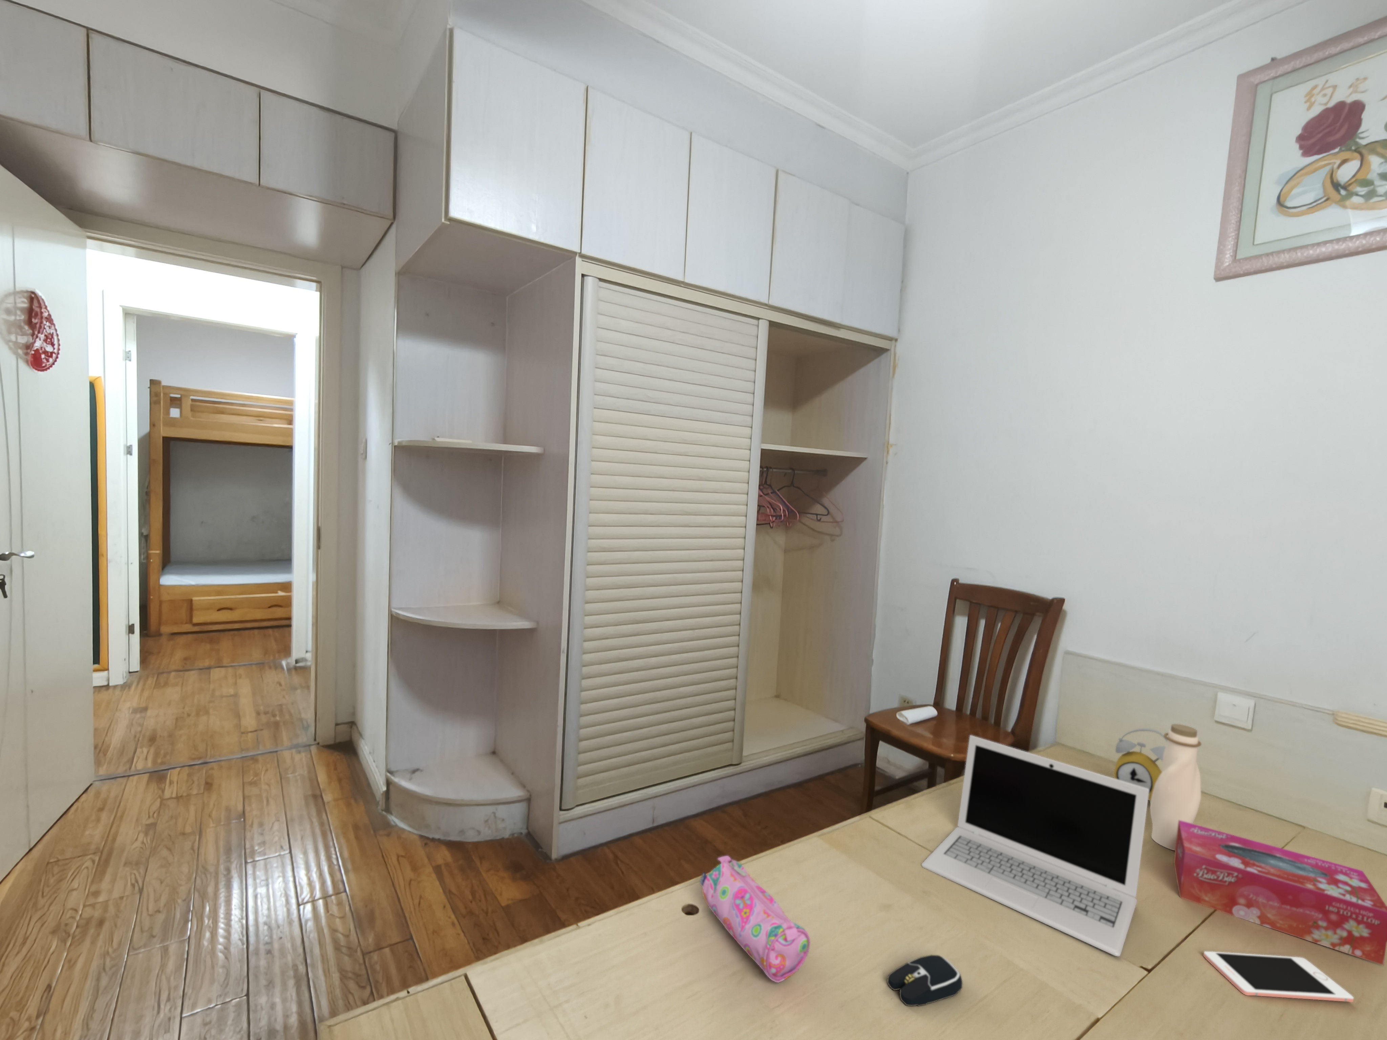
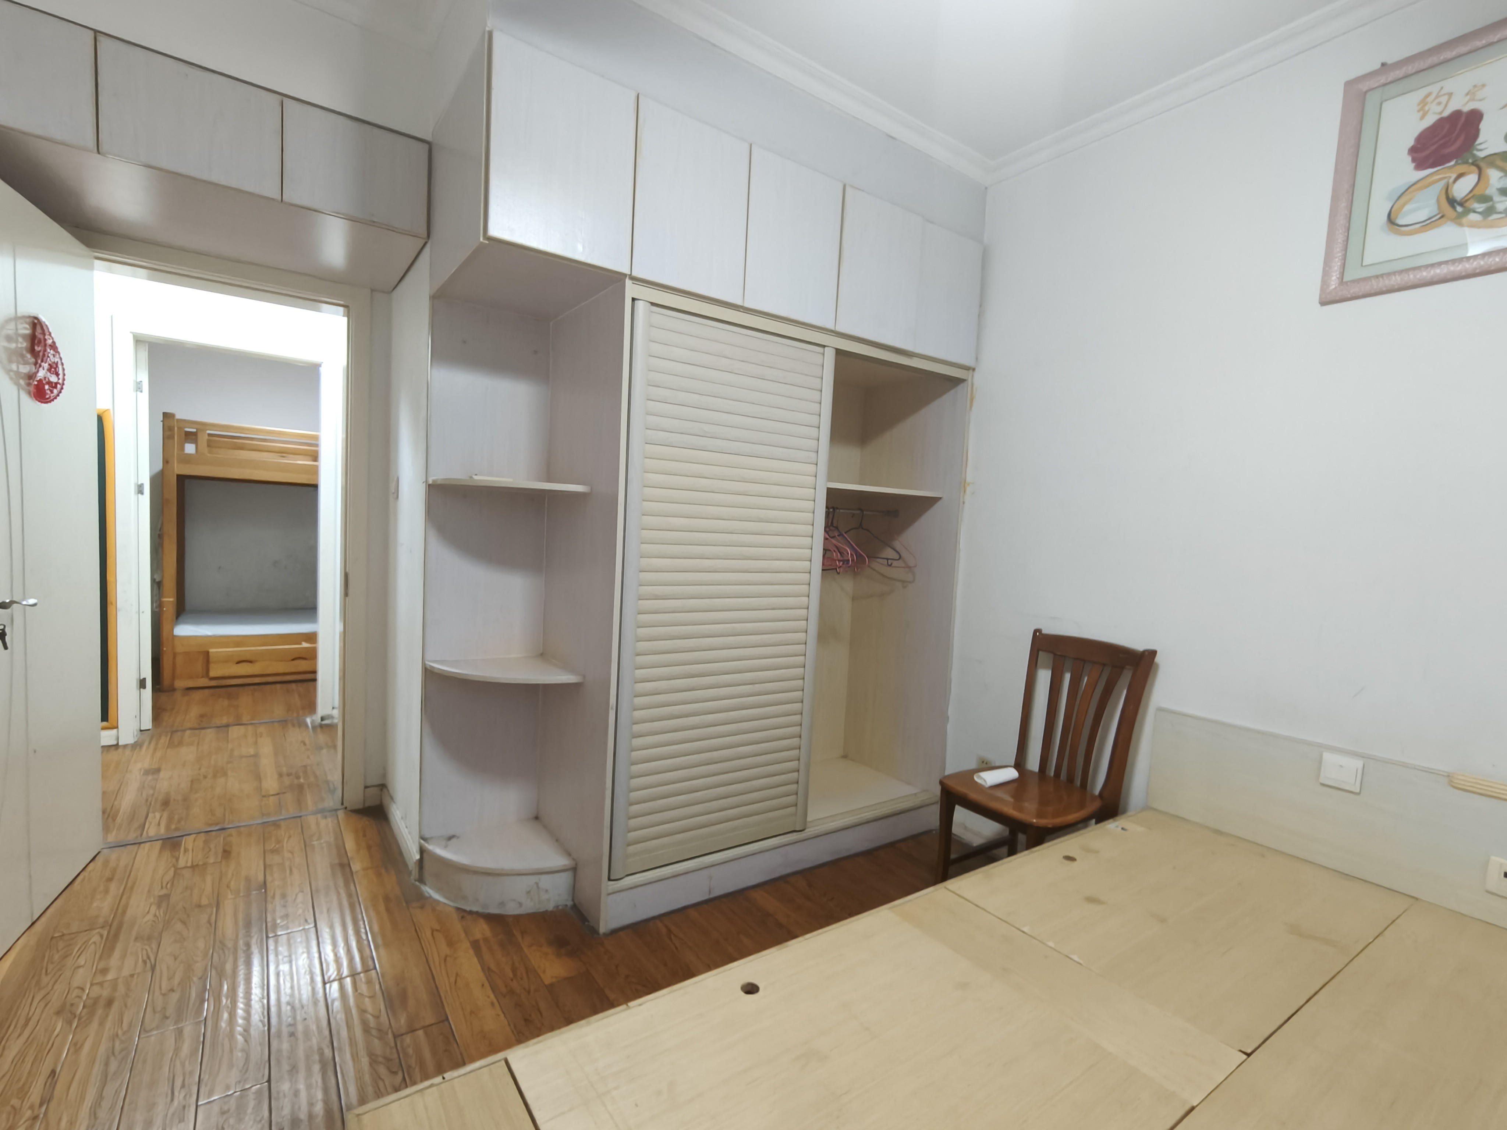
- laptop [921,734,1149,957]
- pencil case [699,855,810,983]
- computer mouse [887,955,963,1006]
- tissue box [1173,820,1387,966]
- cell phone [1204,950,1354,1003]
- water bottle [1150,723,1201,851]
- alarm clock [1113,728,1167,803]
